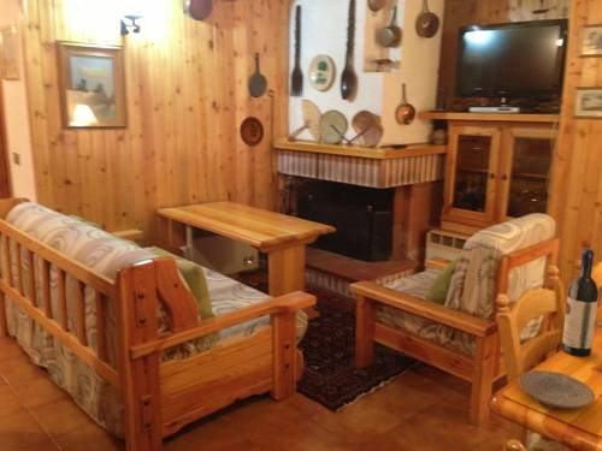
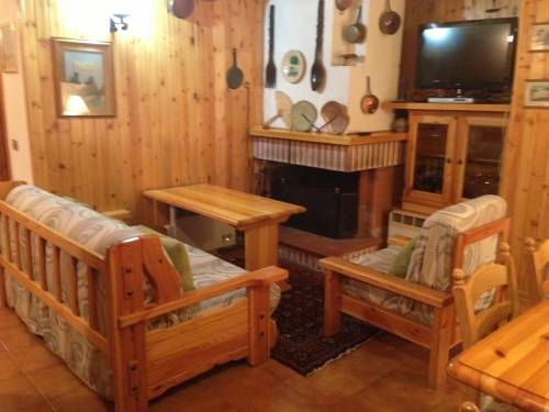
- decorative plate [238,115,265,148]
- wine bottle [561,248,601,357]
- plate [518,369,596,410]
